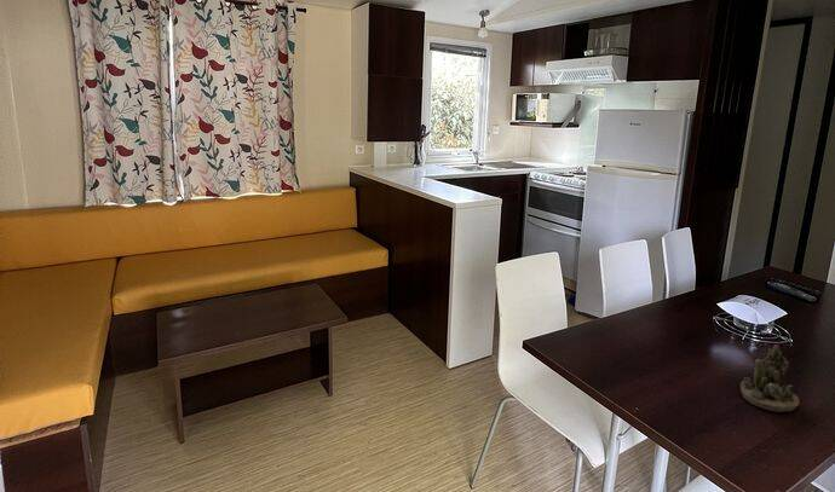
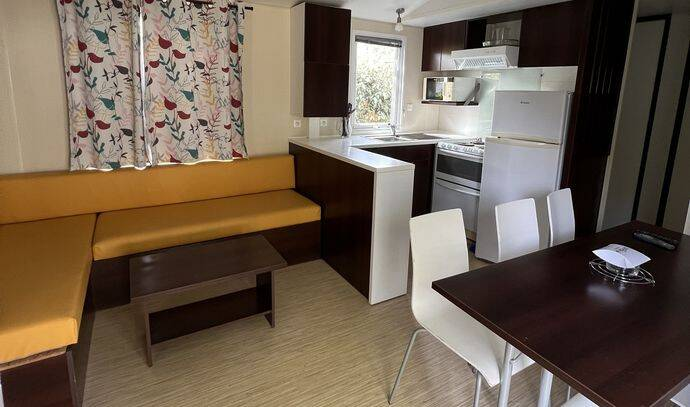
- succulent planter [739,343,800,413]
